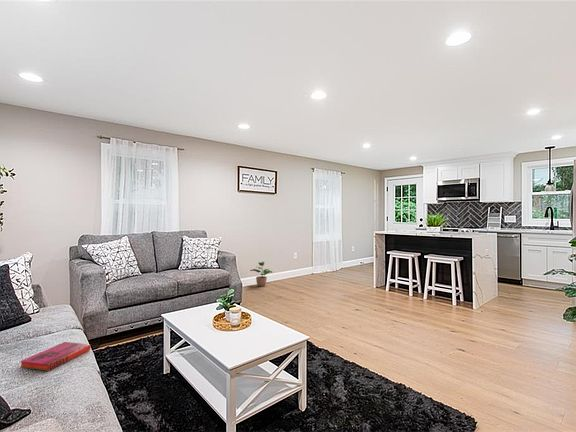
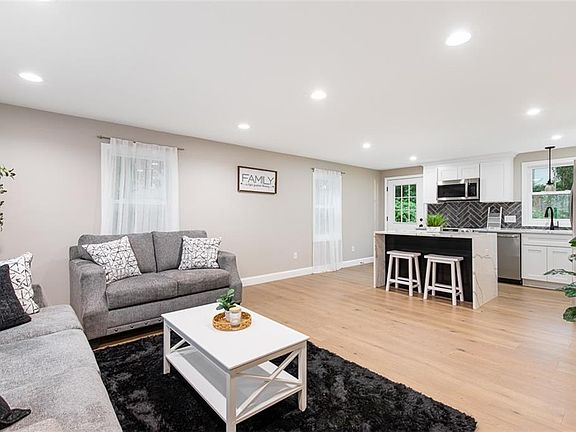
- hardback book [19,341,92,372]
- potted plant [249,261,273,288]
